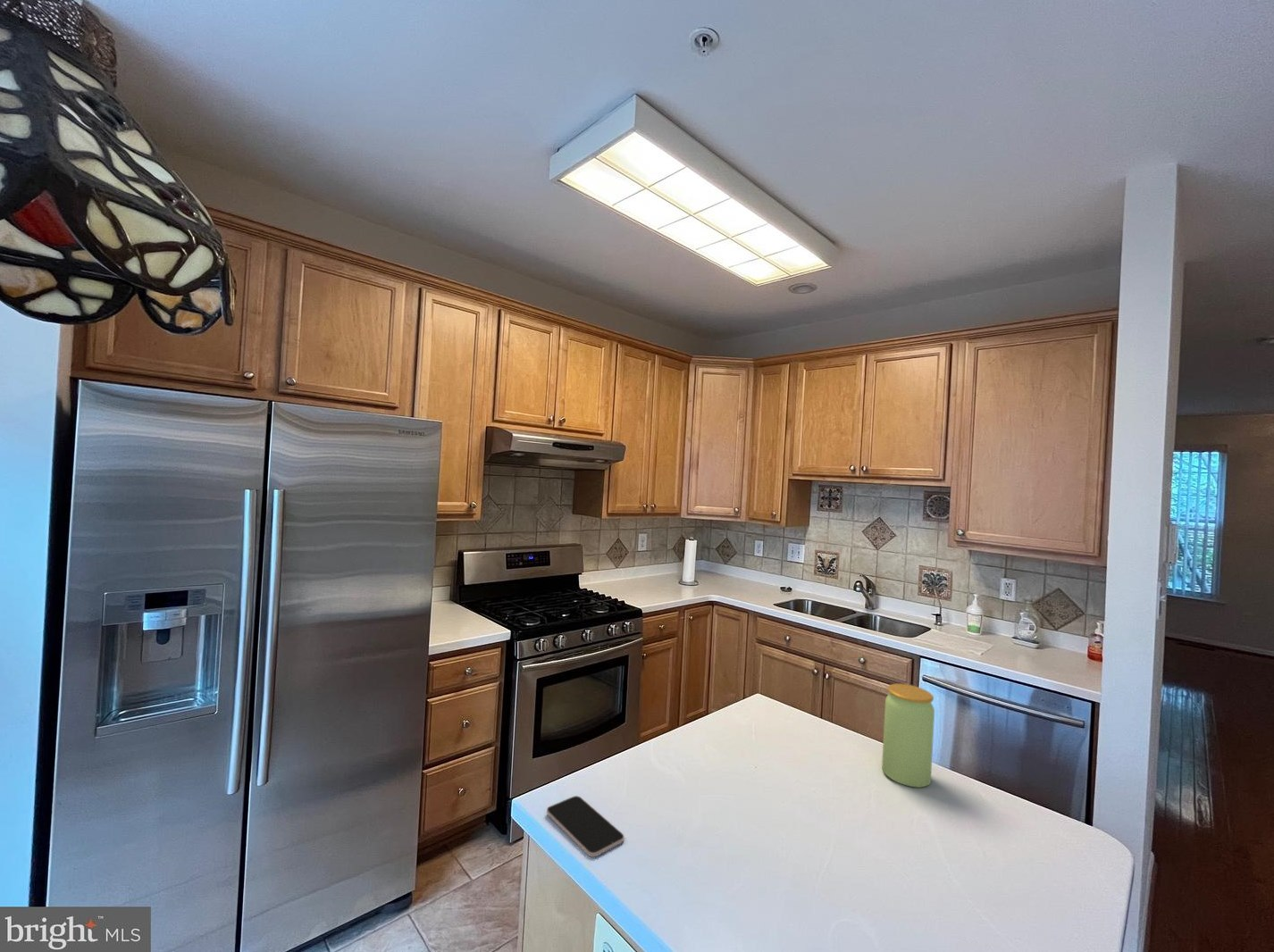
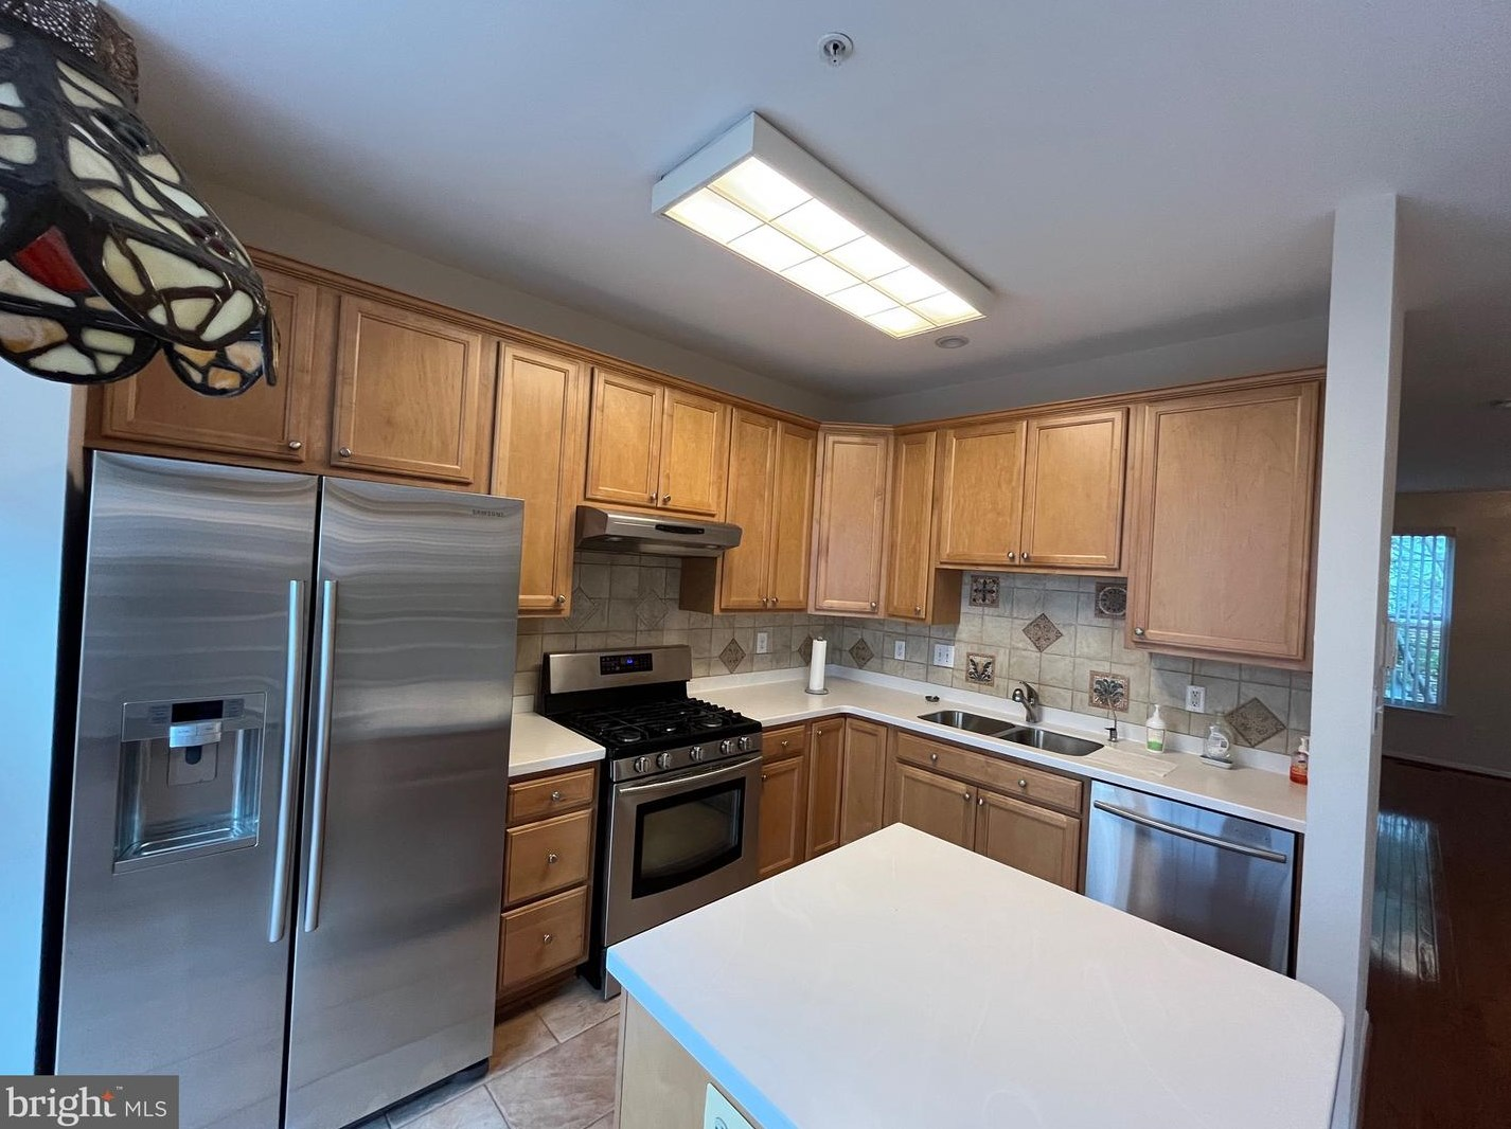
- jar [881,682,935,789]
- smartphone [546,795,625,857]
